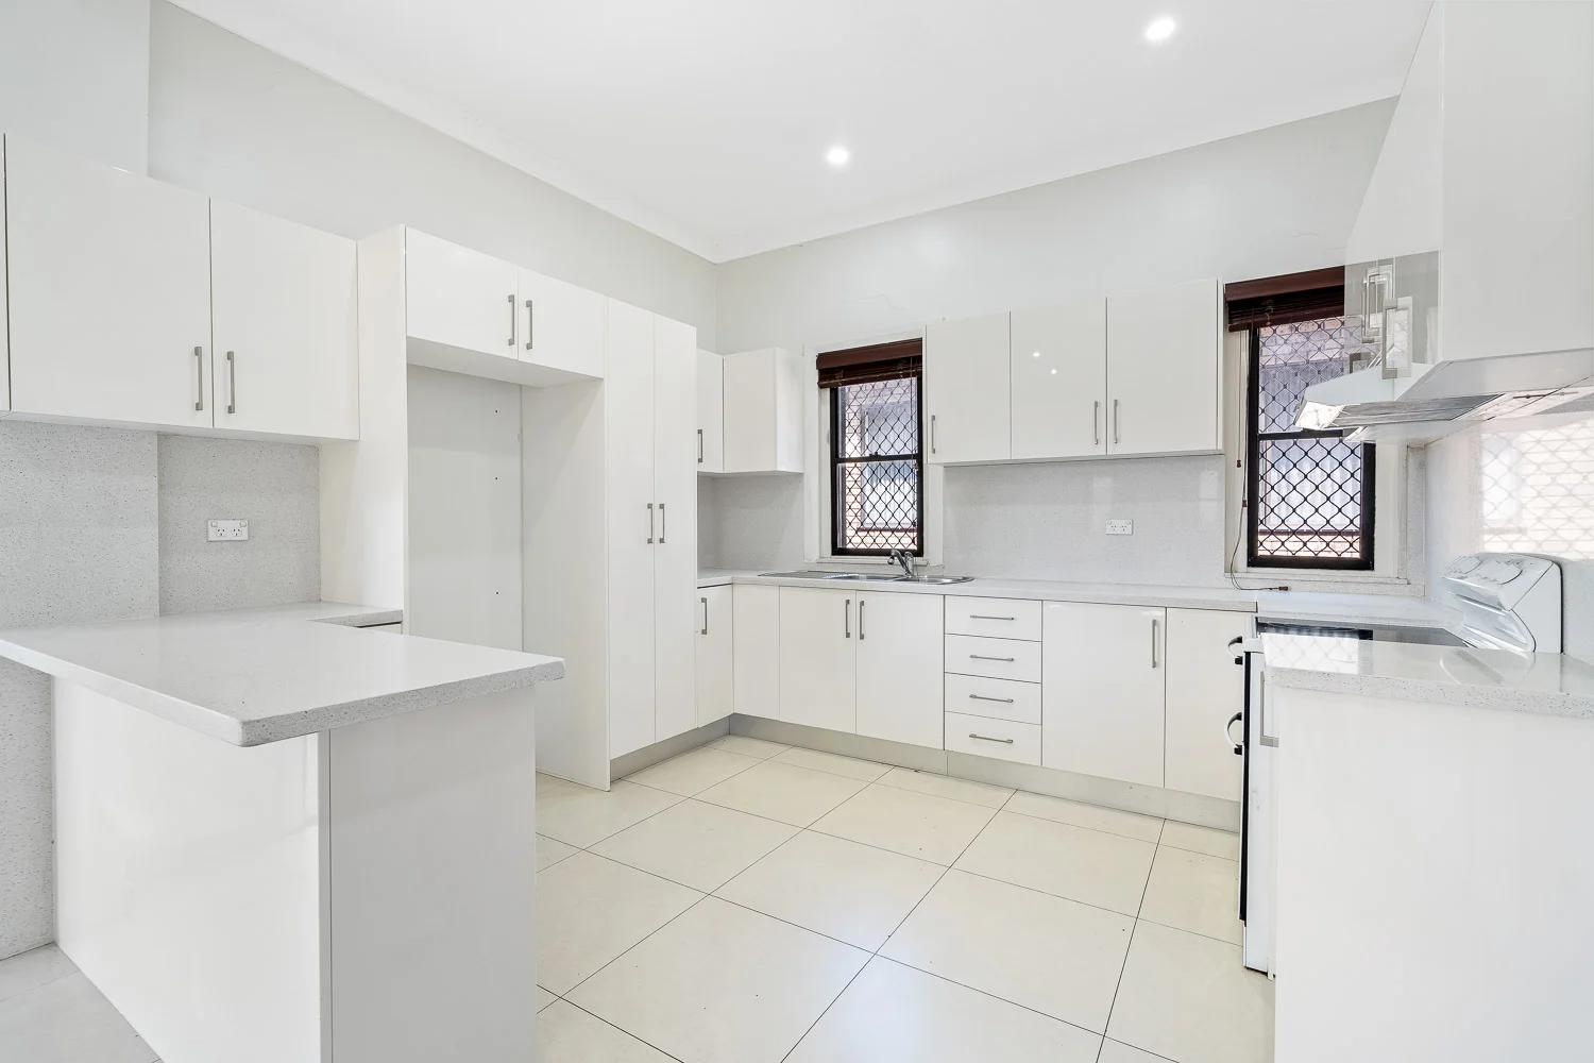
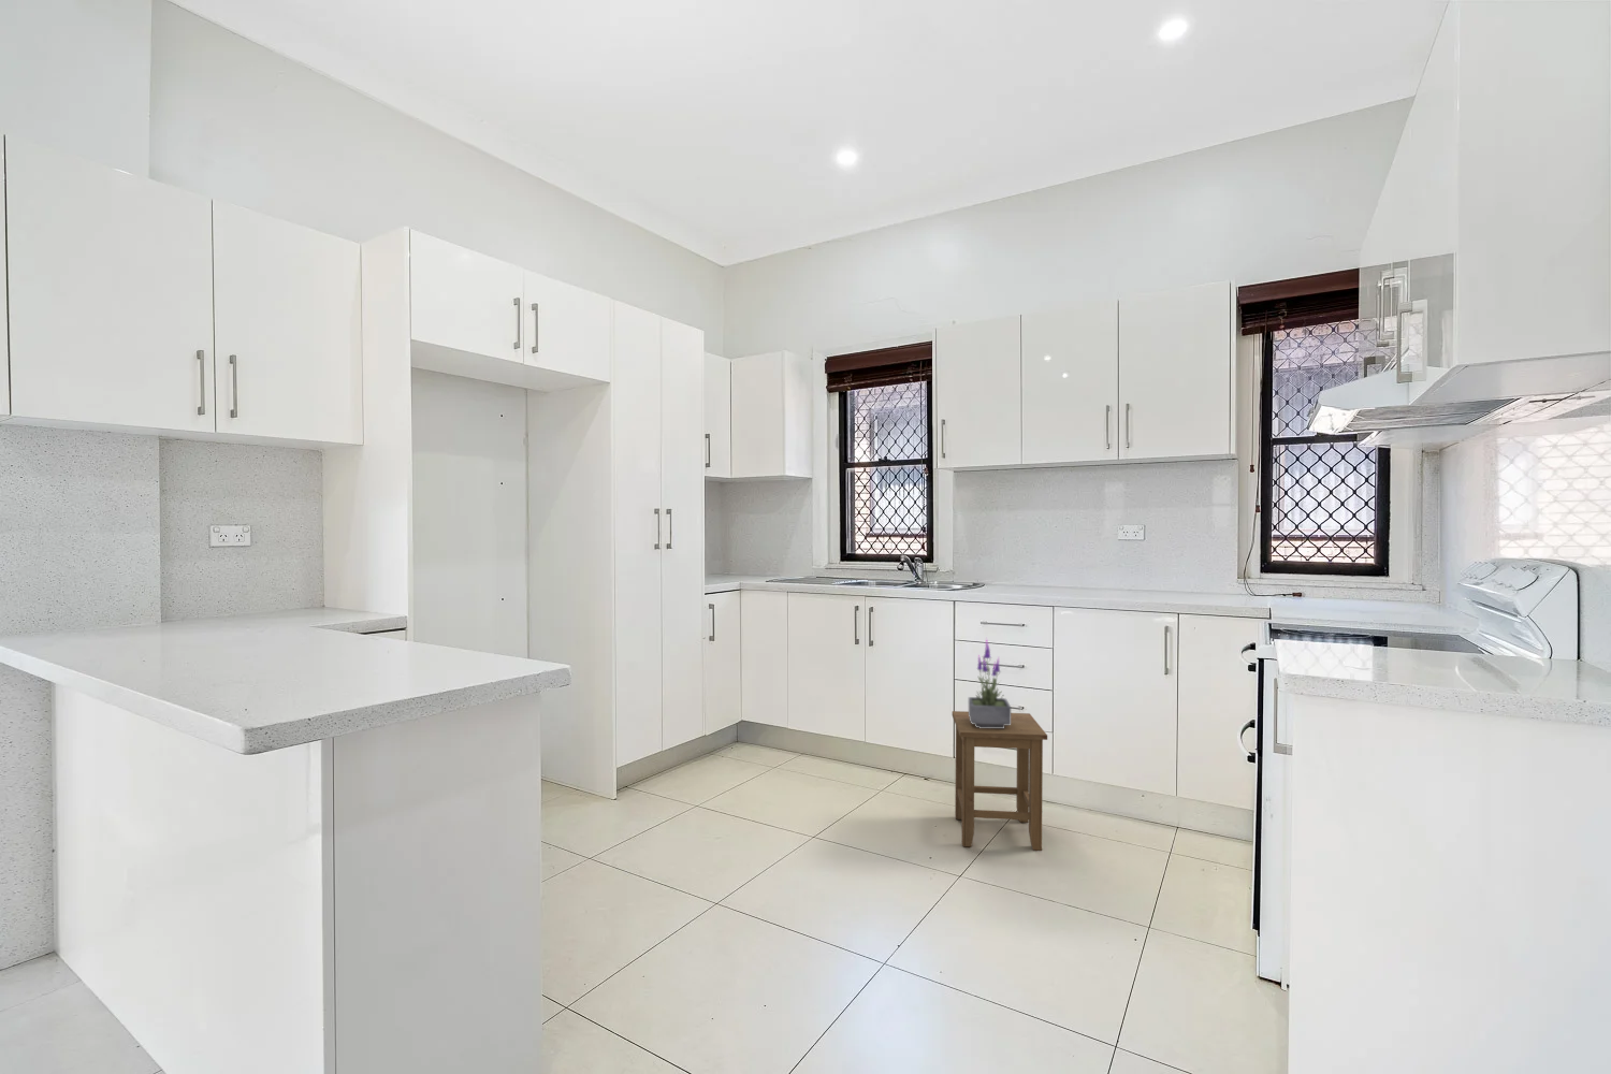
+ potted plant [967,636,1012,728]
+ stool [951,710,1048,852]
